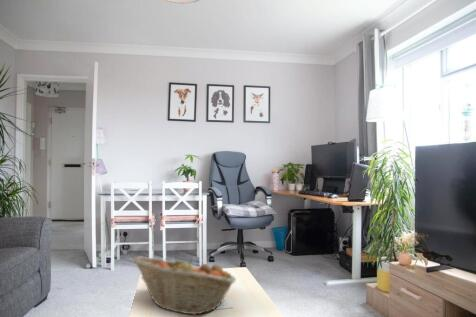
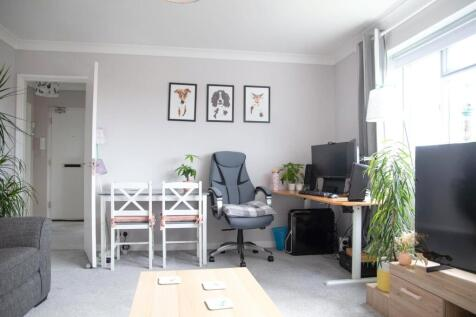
- fruit basket [131,255,237,316]
